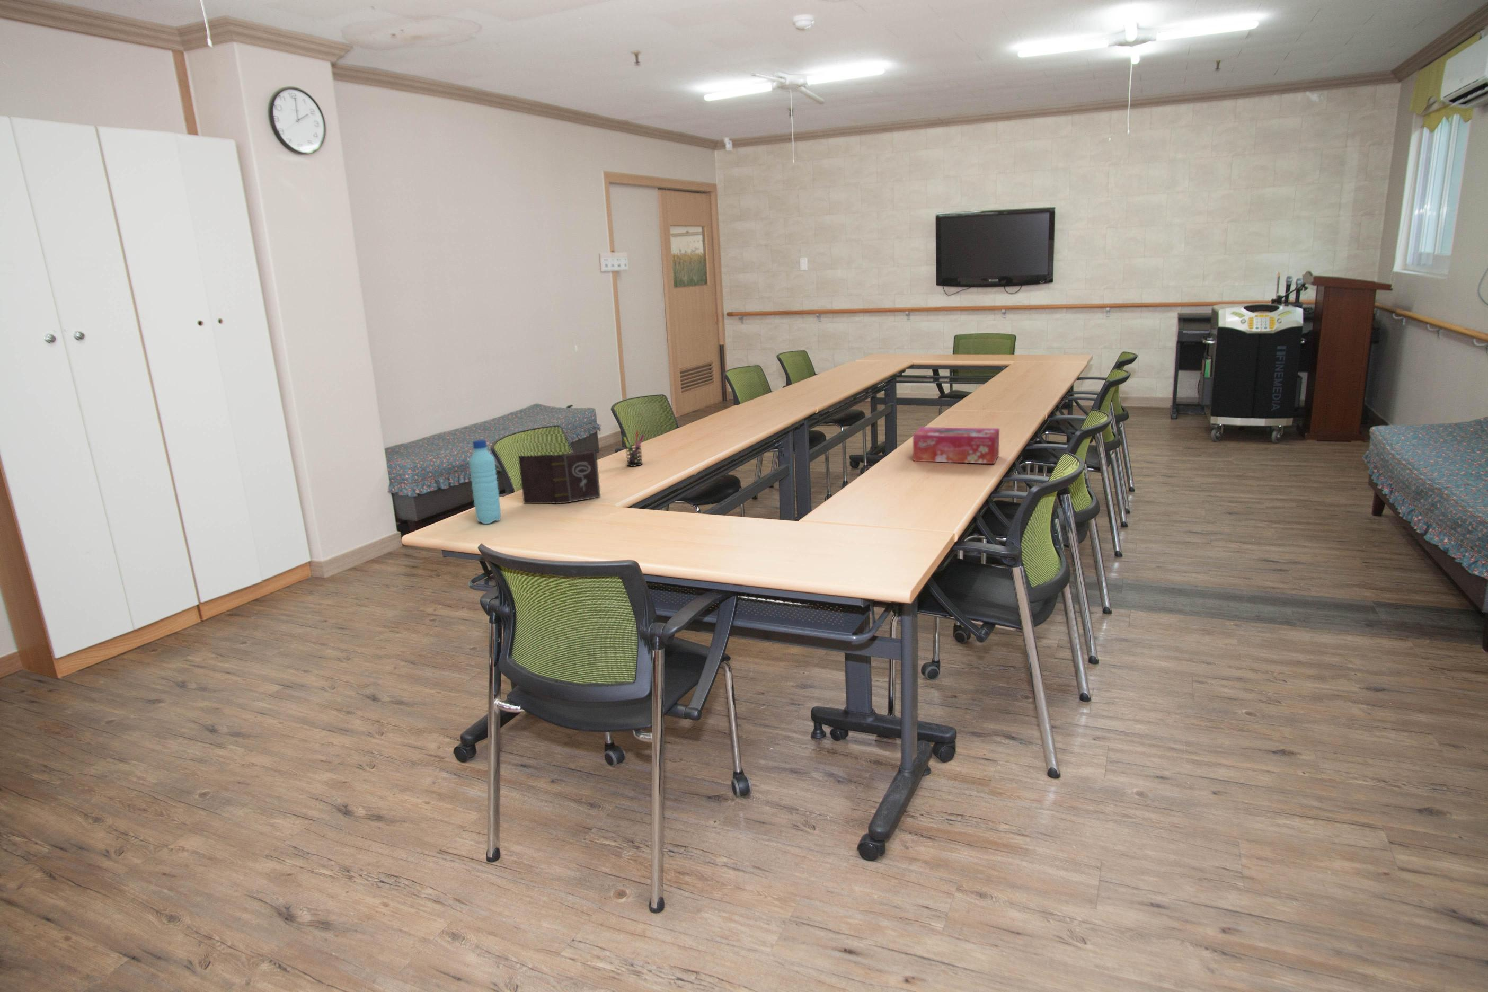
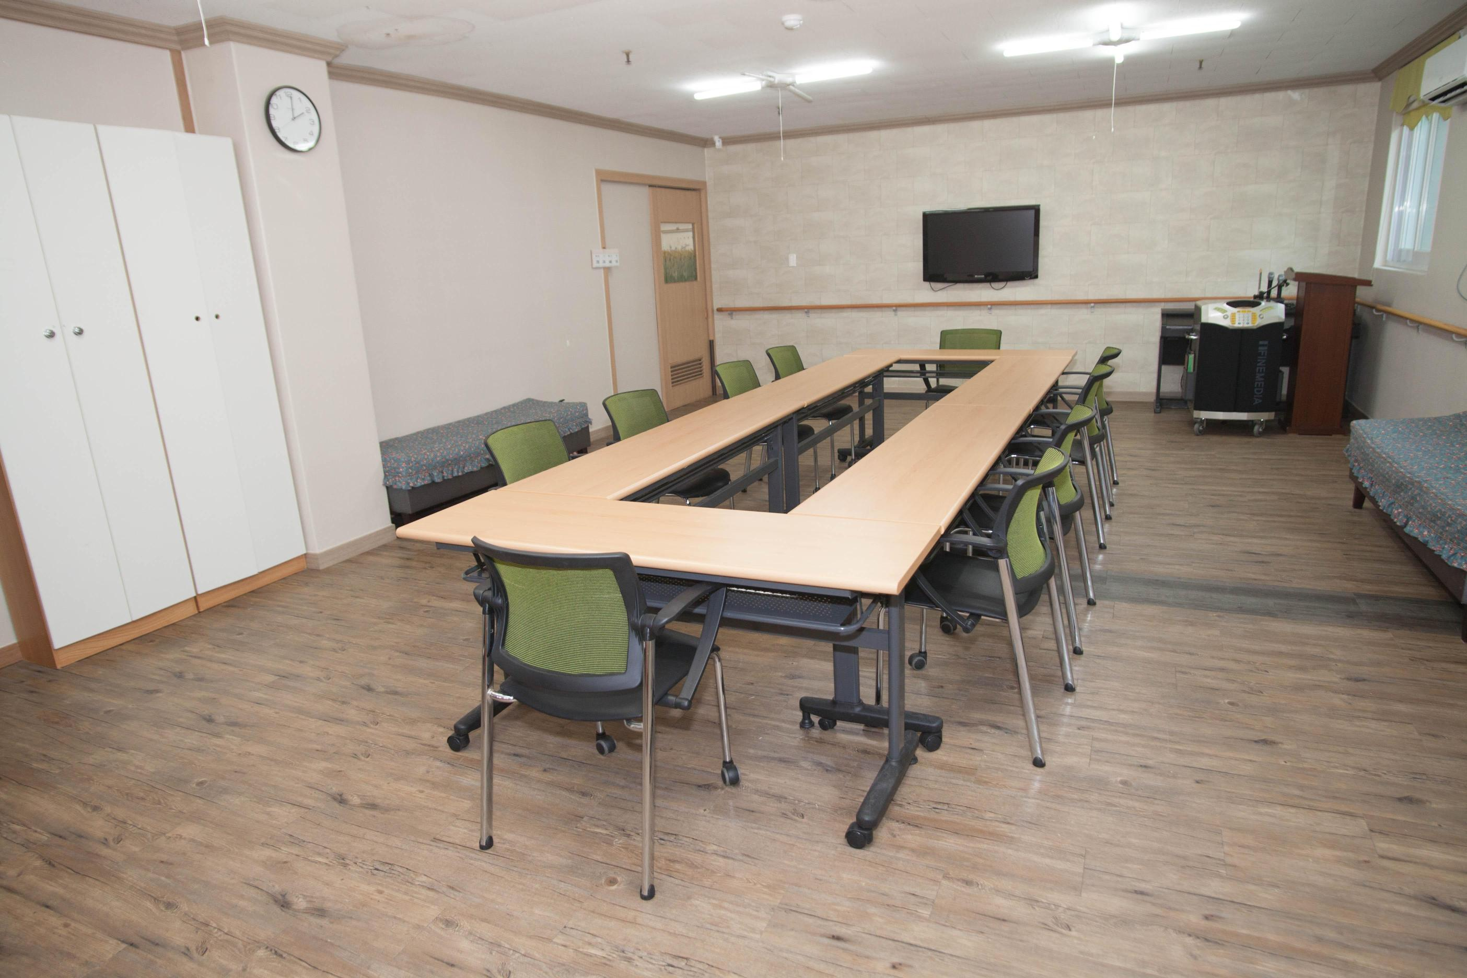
- book [518,448,601,505]
- pen holder [622,431,644,467]
- water bottle [468,440,502,525]
- tissue box [912,426,1000,464]
